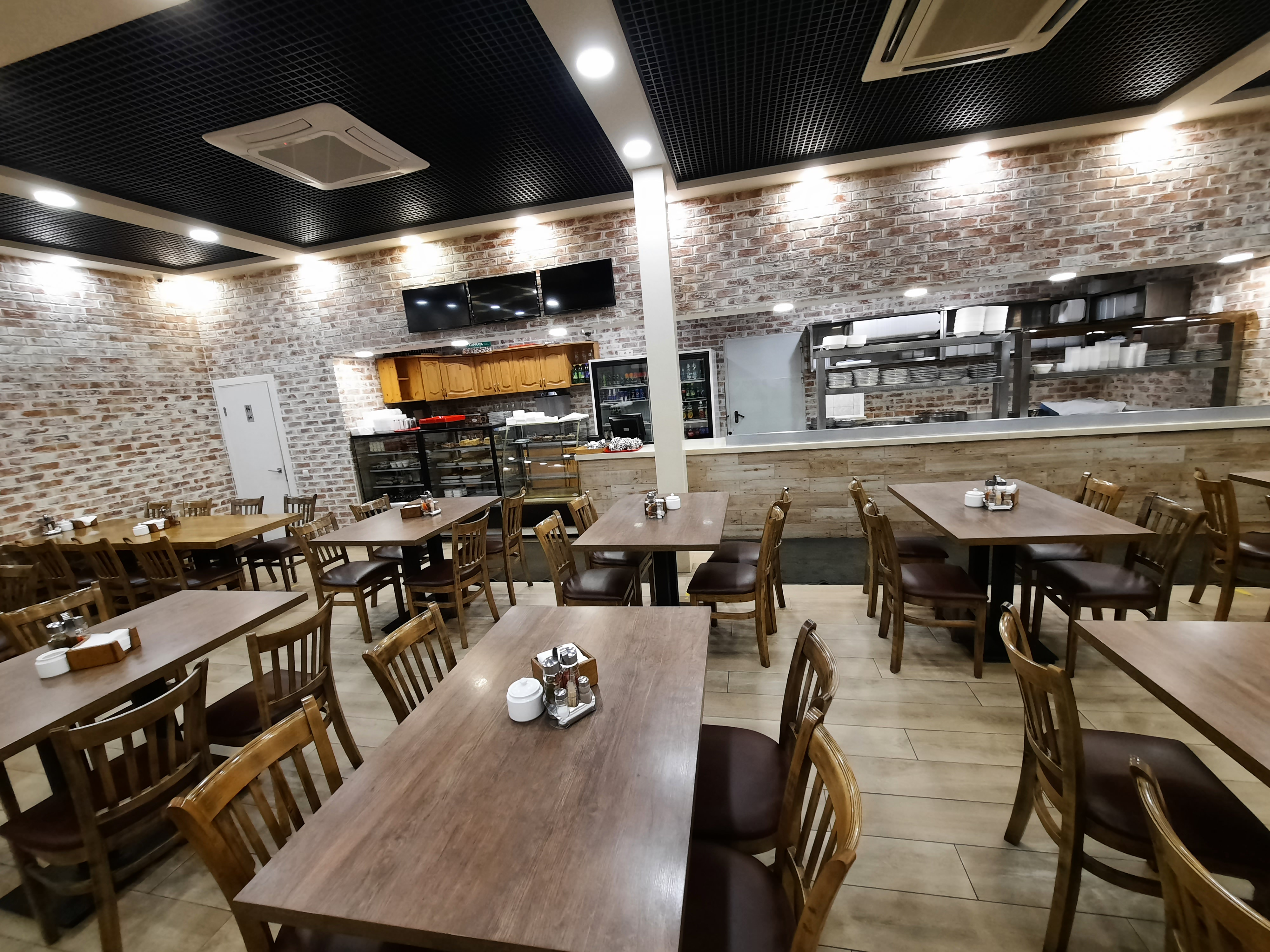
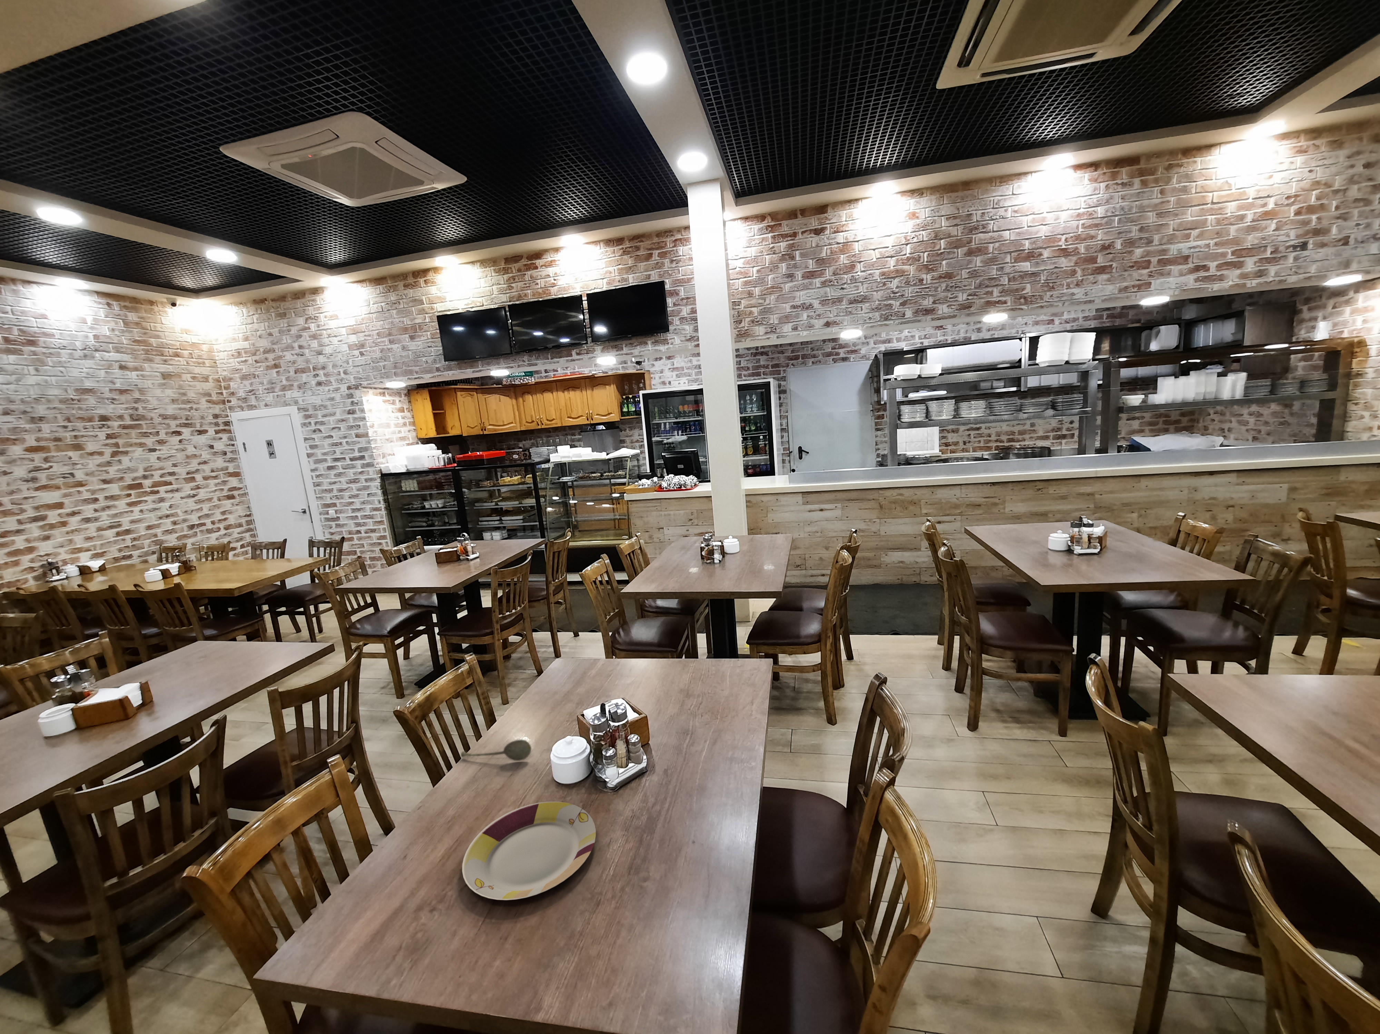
+ soupspoon [461,740,531,761]
+ plate [462,802,597,900]
